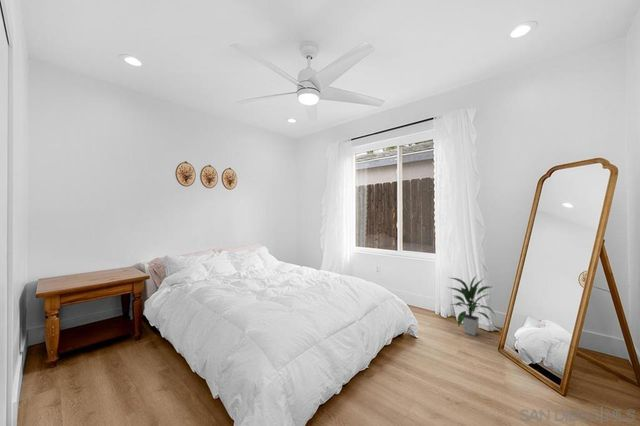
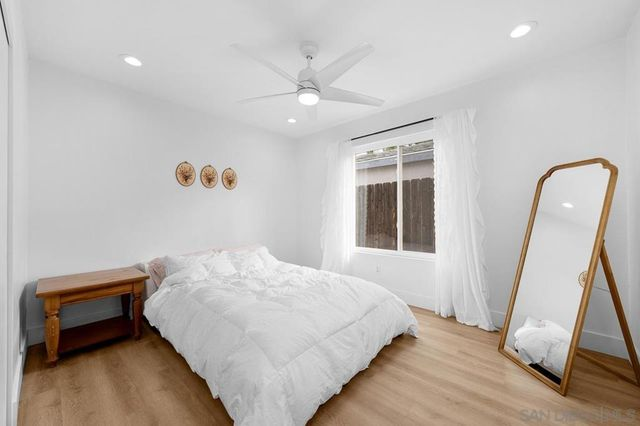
- indoor plant [445,275,497,336]
